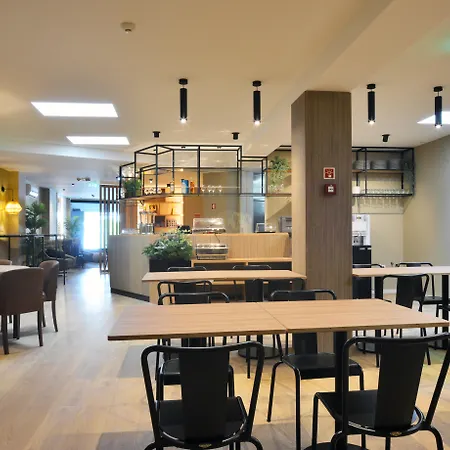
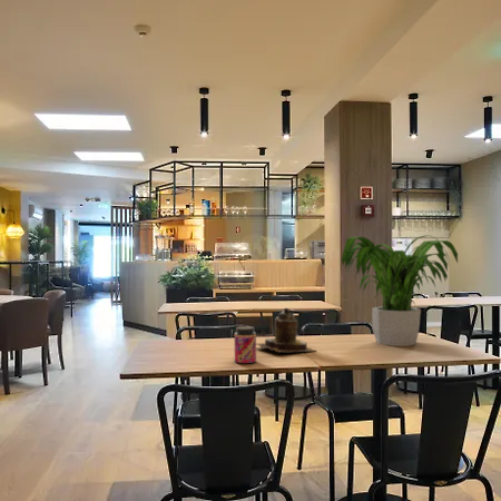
+ teapot [256,307,316,353]
+ jar [234,325,257,365]
+ potted plant [341,234,459,347]
